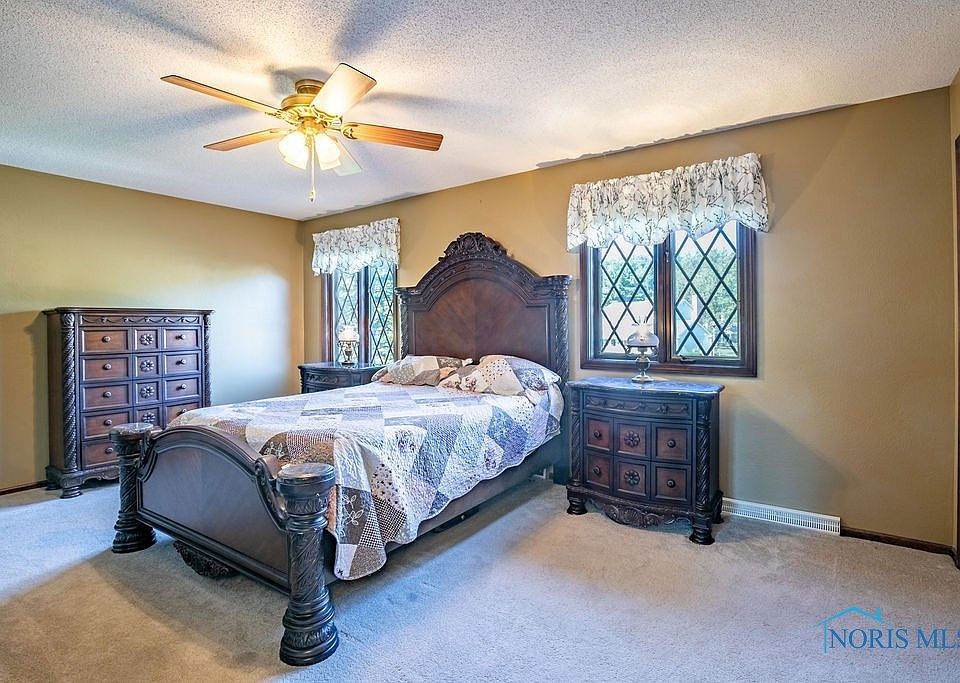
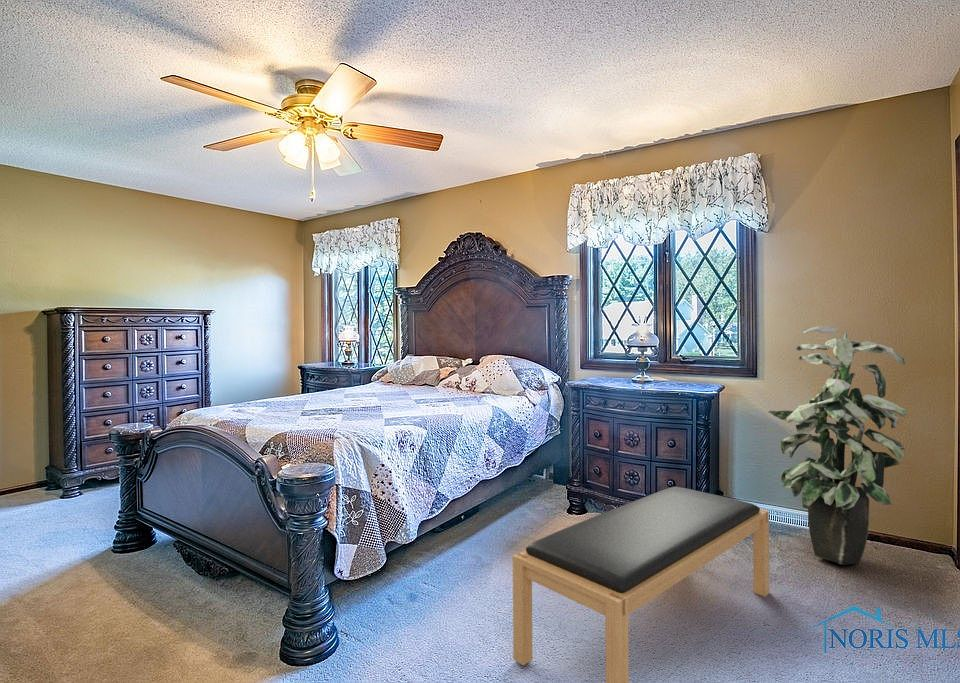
+ indoor plant [767,325,908,566]
+ bench [512,486,770,683]
